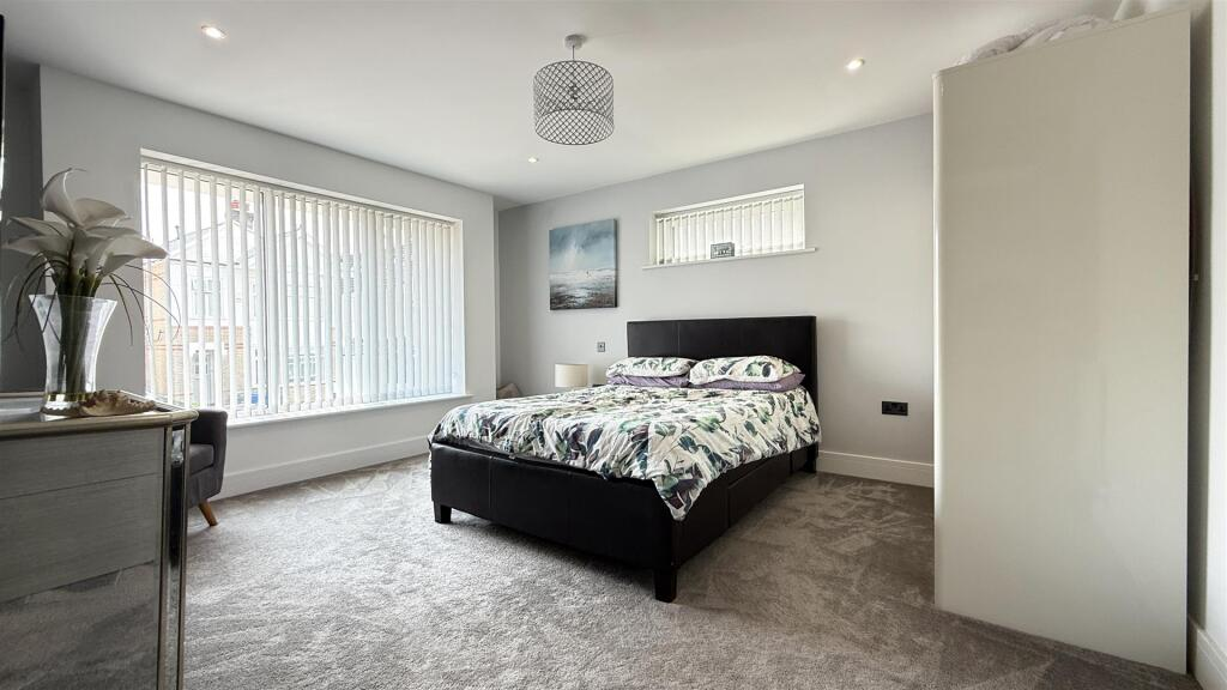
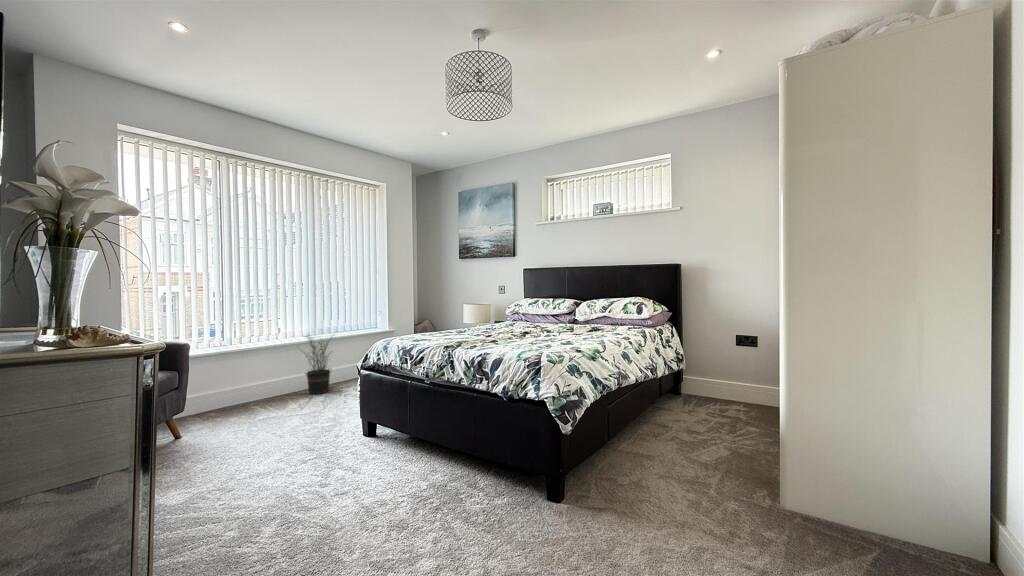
+ potted plant [296,330,336,395]
